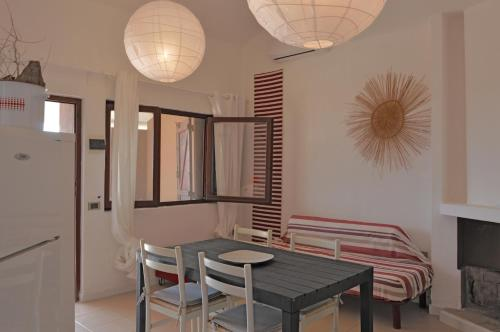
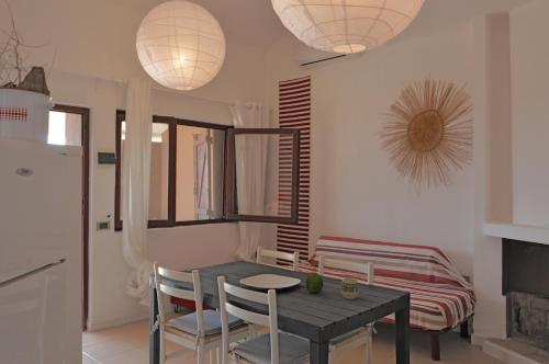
+ cup [339,277,360,300]
+ fruit [304,271,324,294]
